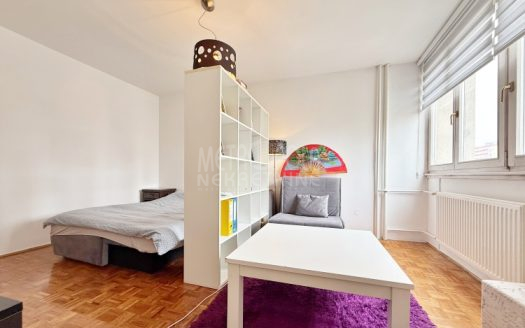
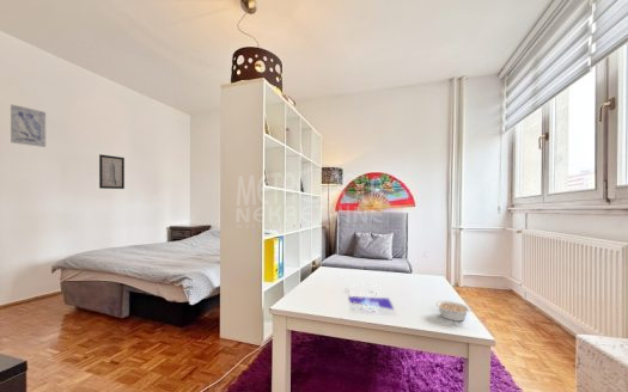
+ wall art [10,104,47,148]
+ legume [434,300,471,323]
+ wall art [98,153,126,190]
+ board game [348,281,395,312]
